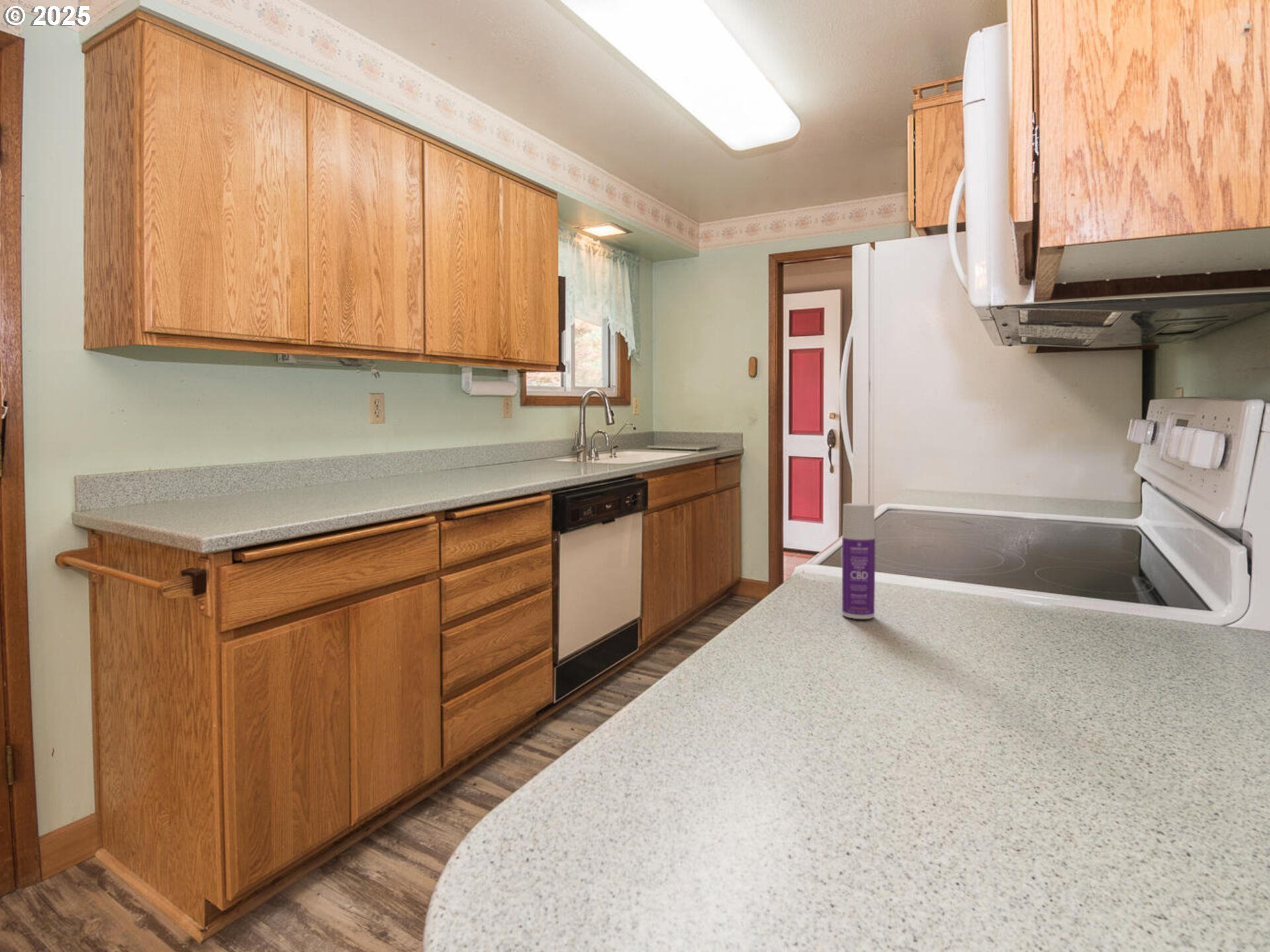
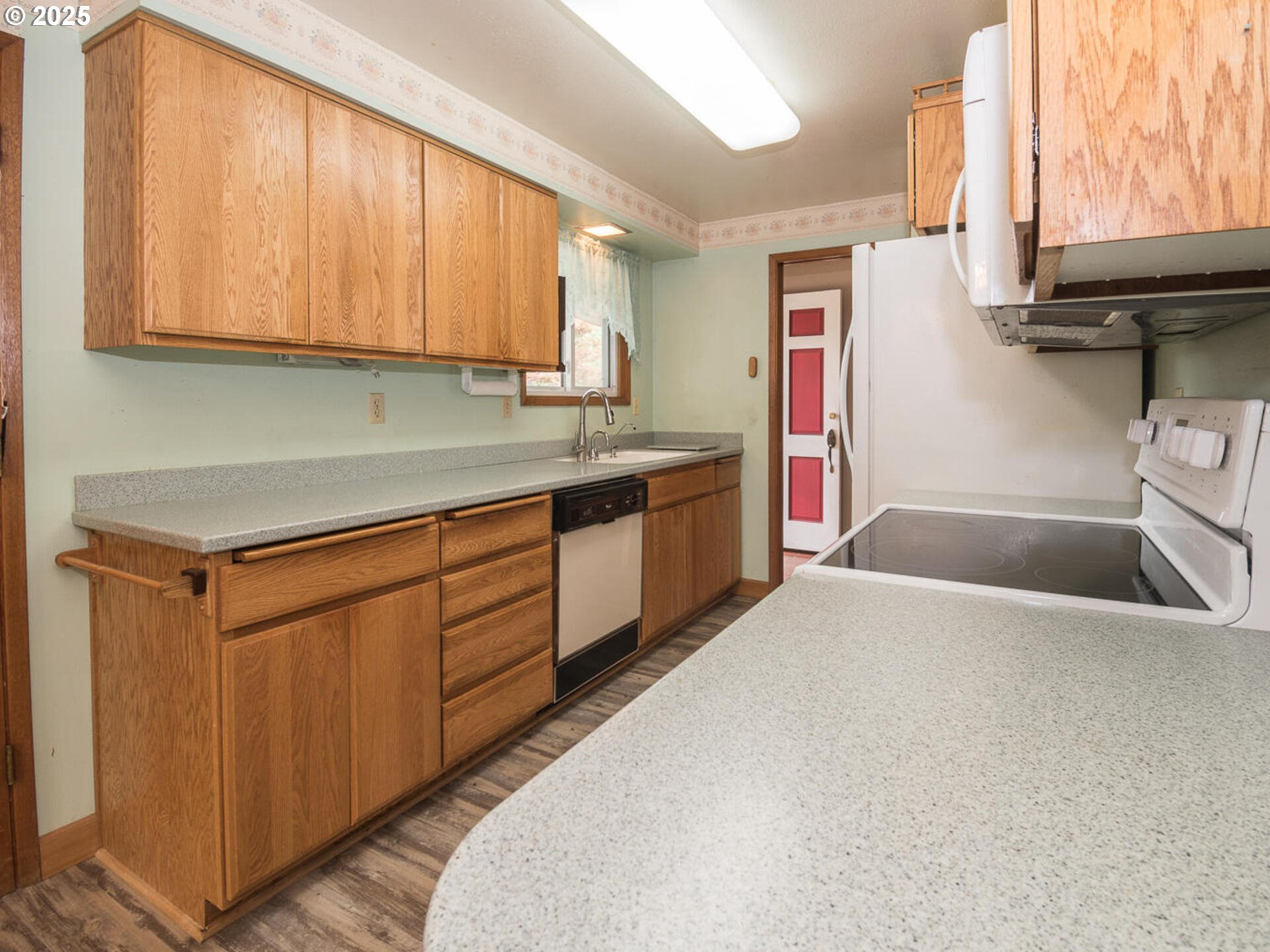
- bottle [841,502,876,619]
